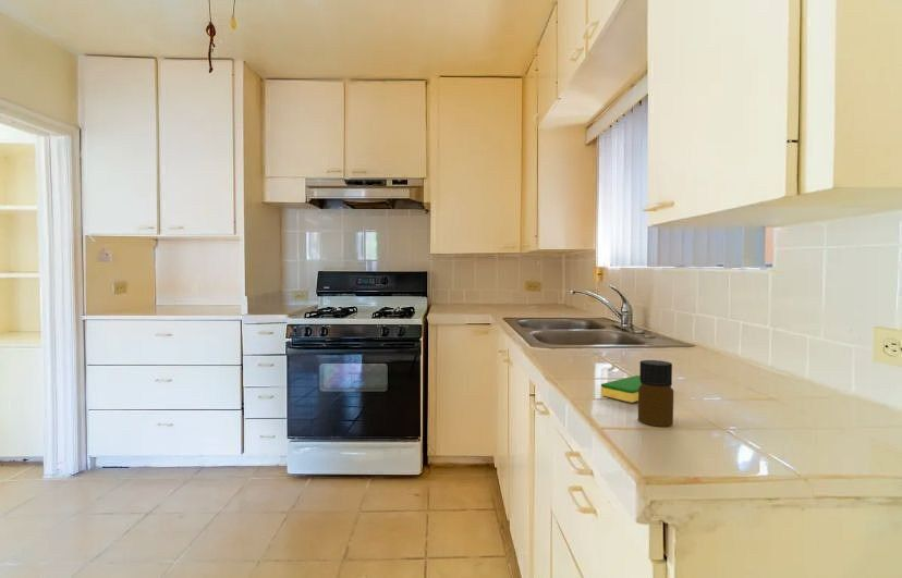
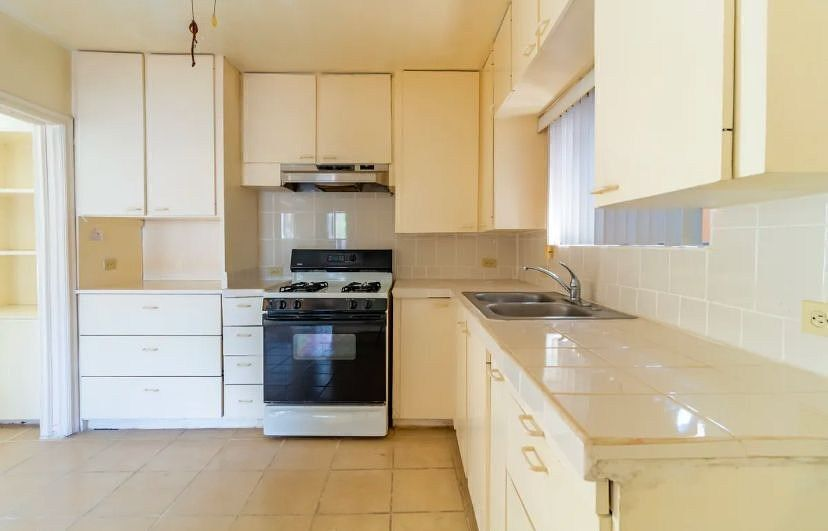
- dish sponge [600,374,642,404]
- bottle [637,359,674,427]
